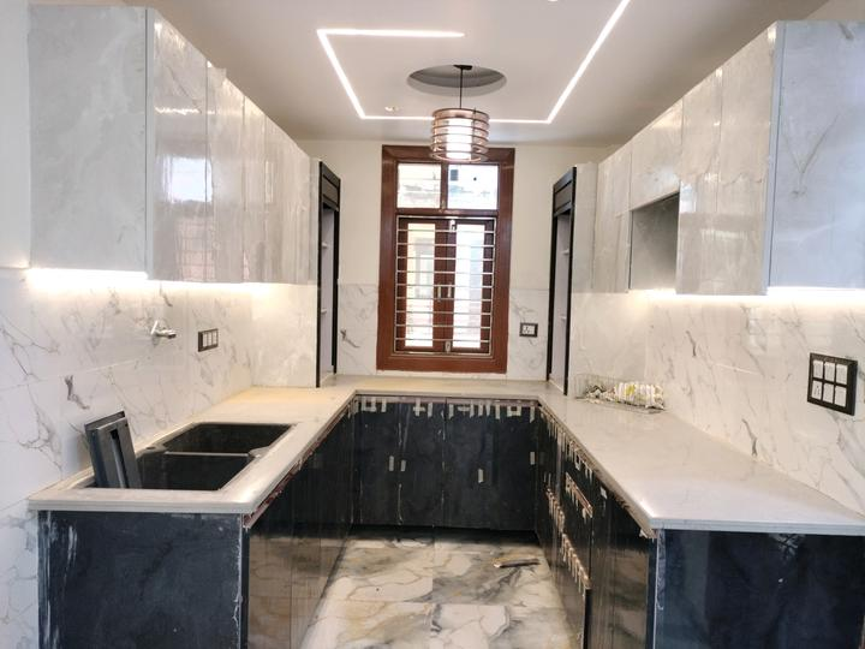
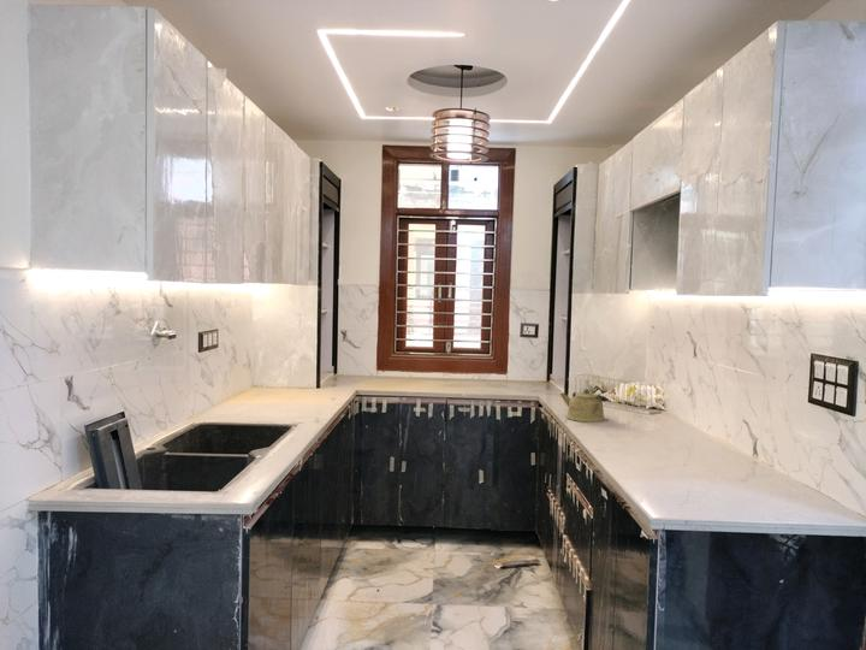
+ kettle [559,388,609,424]
